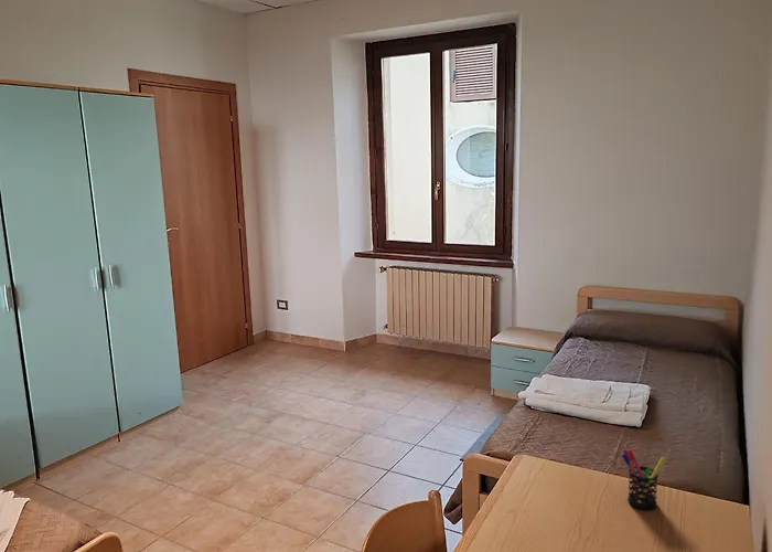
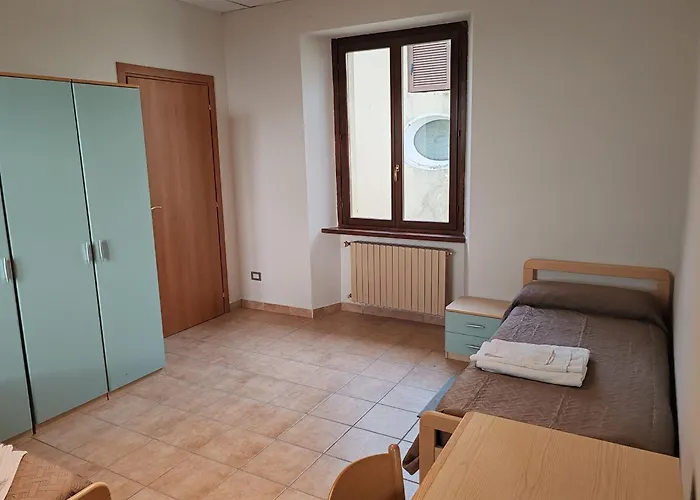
- pen holder [621,448,666,510]
